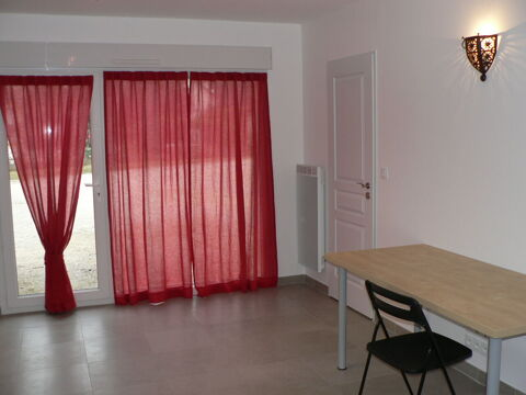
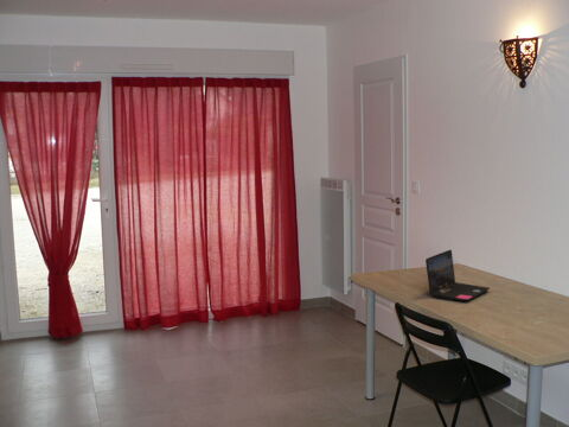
+ laptop [424,249,491,302]
